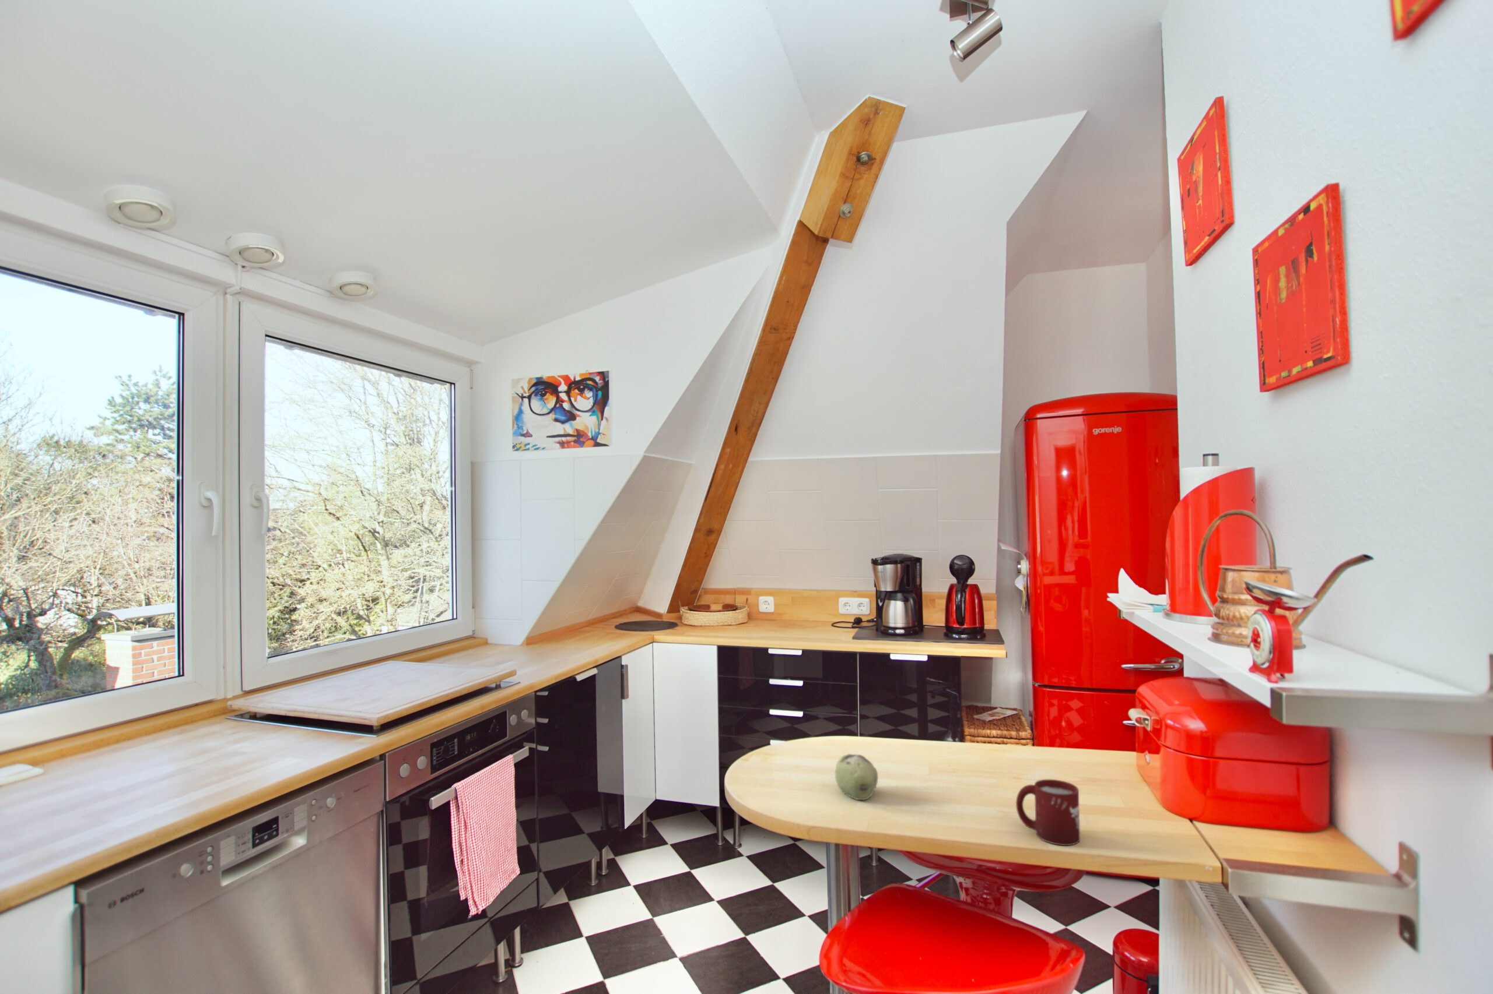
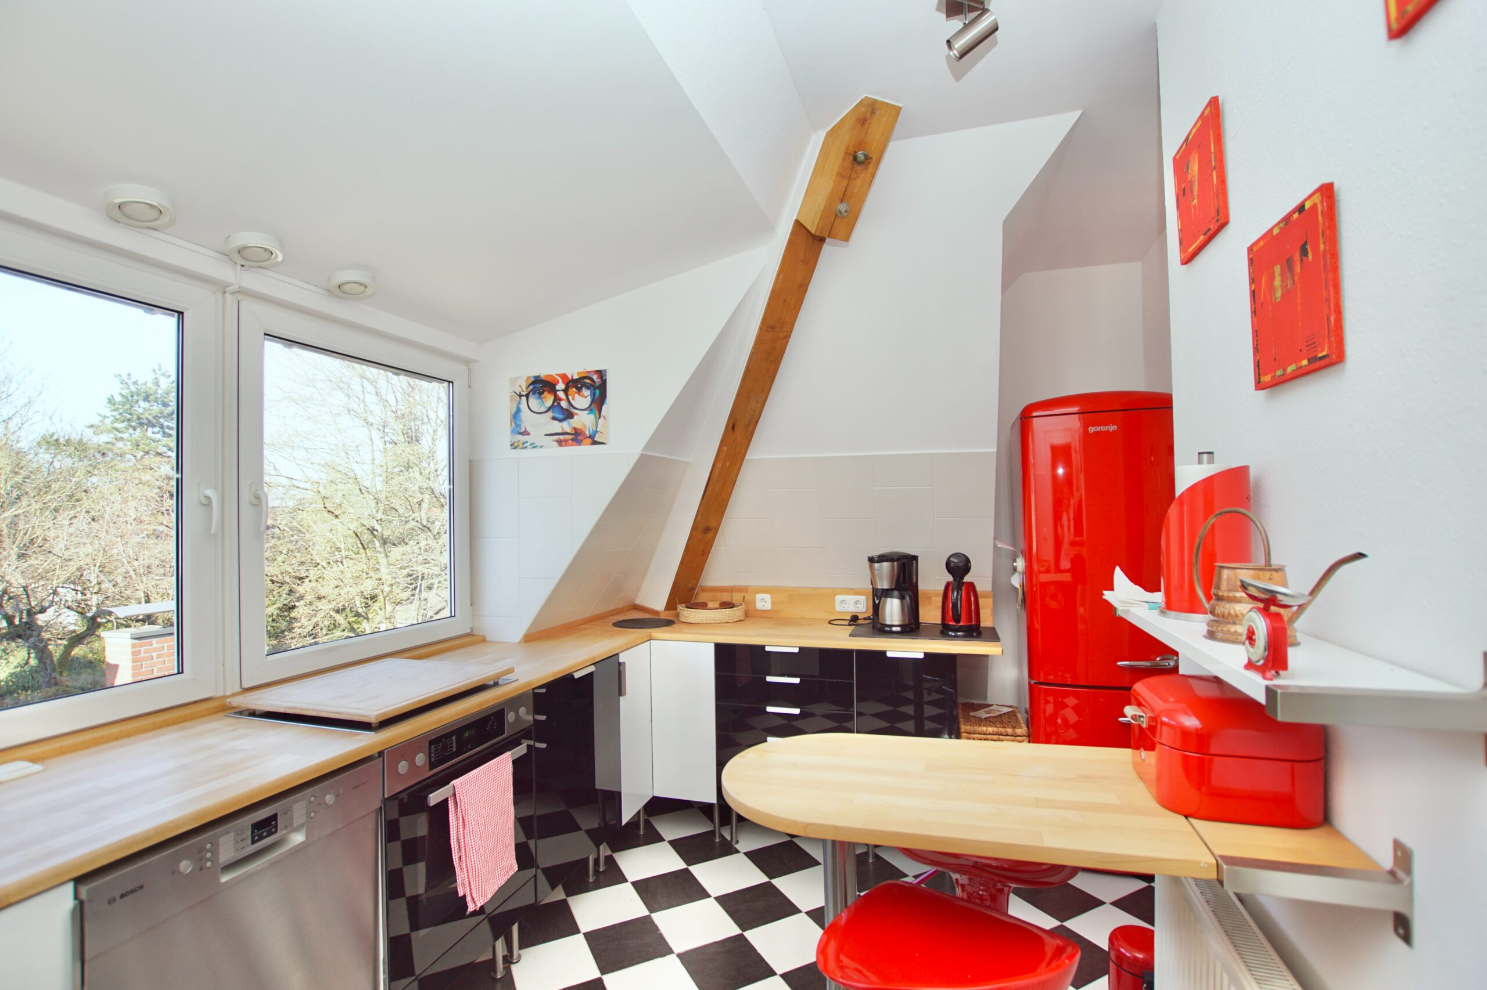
- cup [1016,779,1081,846]
- fruit [835,753,878,801]
